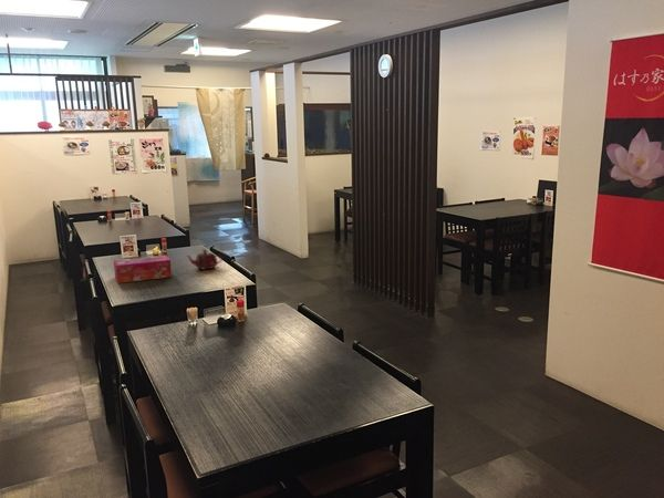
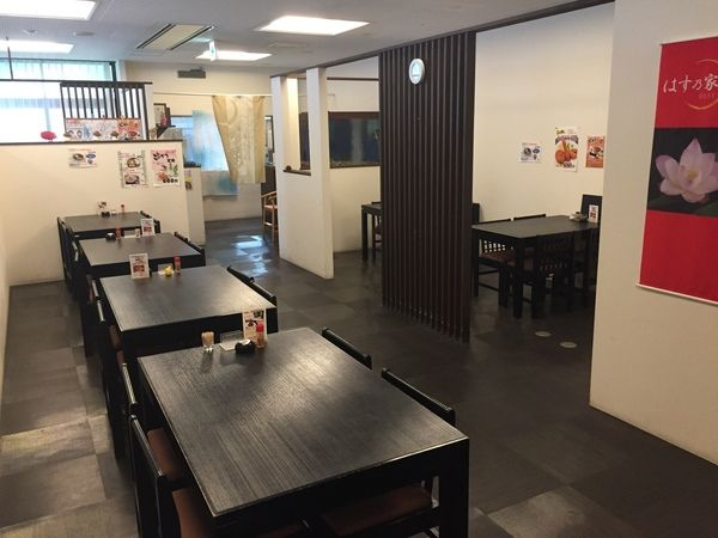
- teapot [186,248,225,270]
- tissue box [113,255,173,284]
